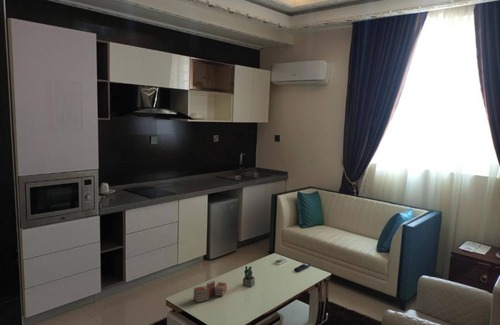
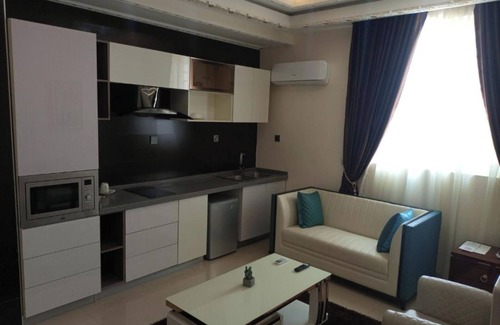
- book [193,280,228,304]
